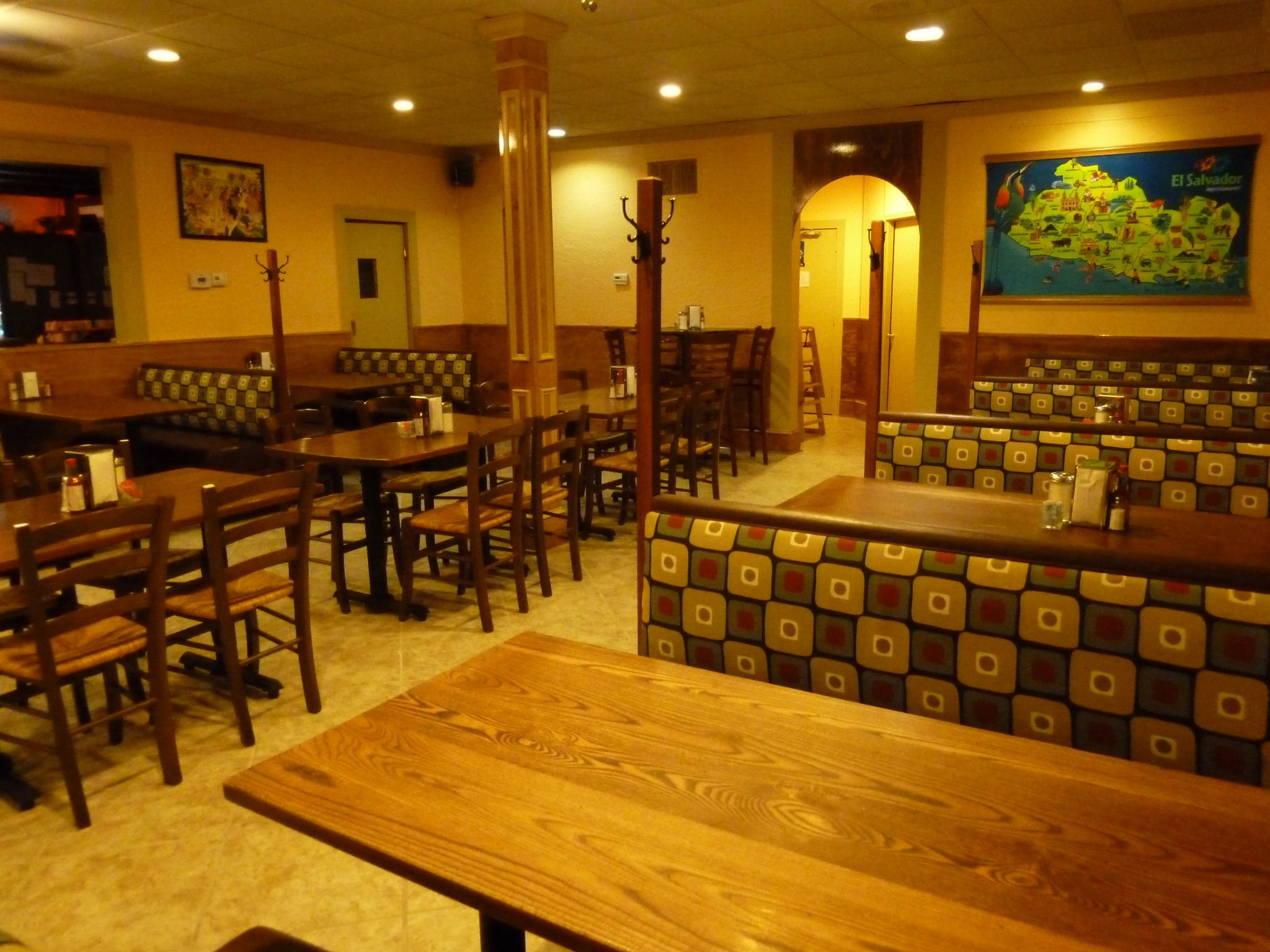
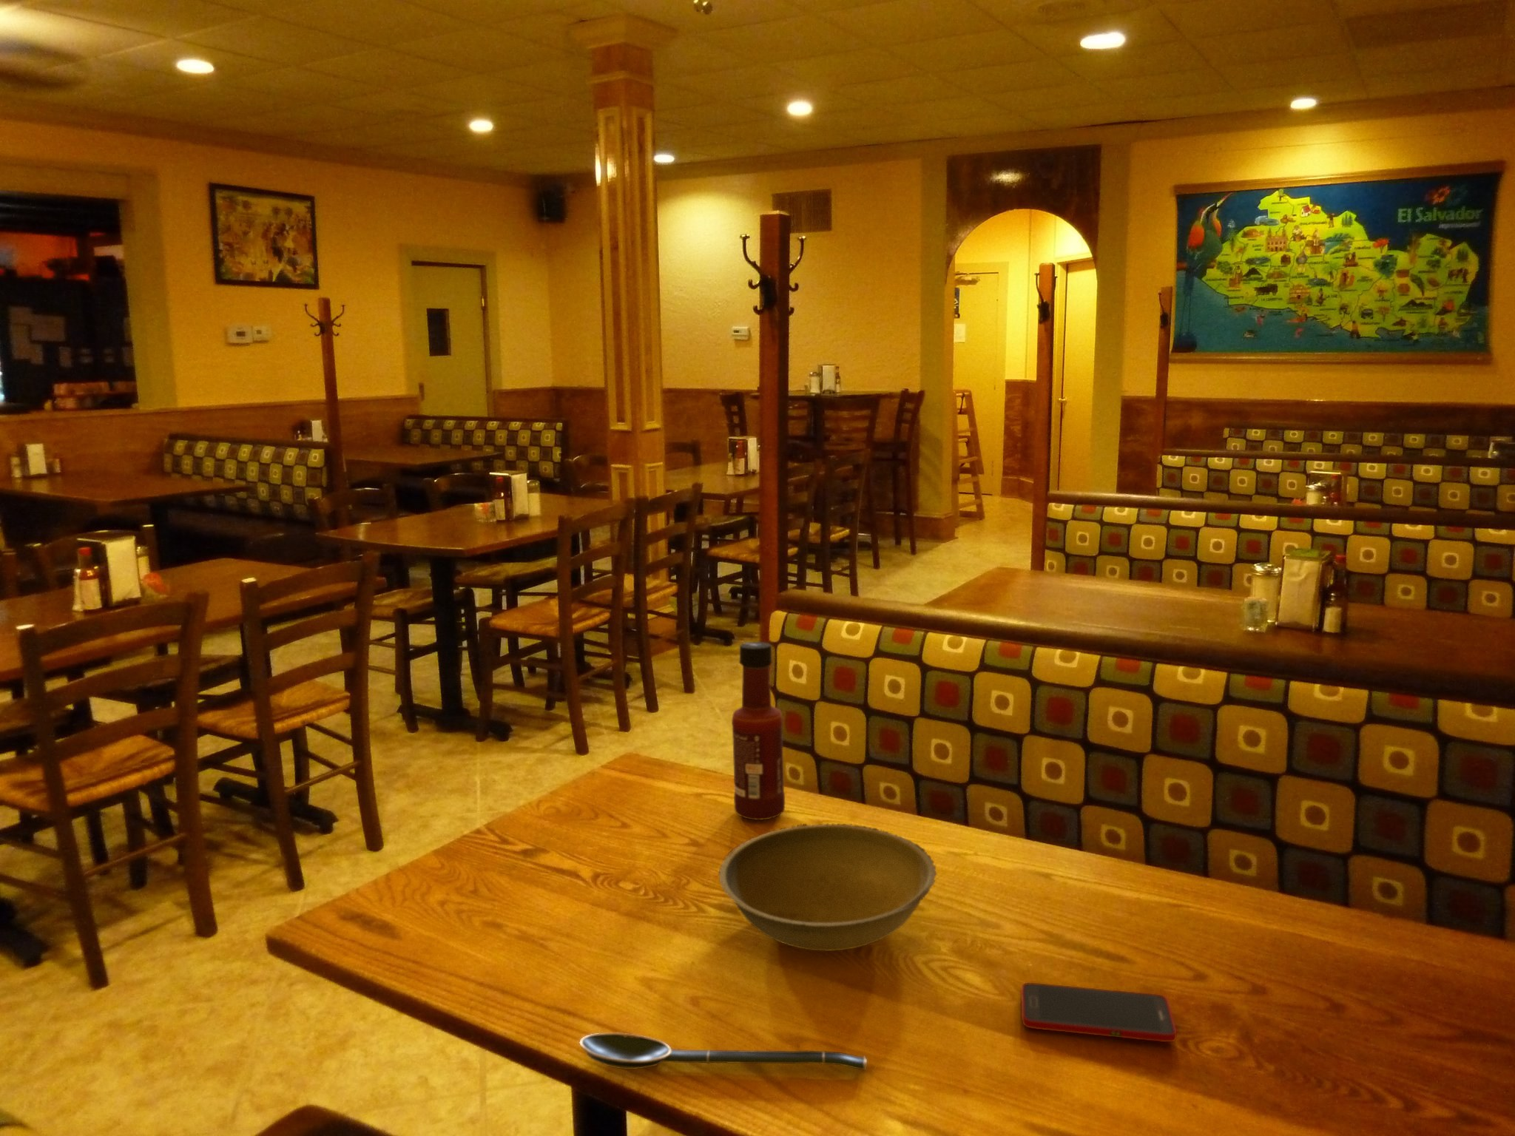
+ spoon [579,1032,867,1072]
+ tabasco sauce [731,641,786,821]
+ bowl [718,822,938,952]
+ cell phone [1020,982,1177,1043]
